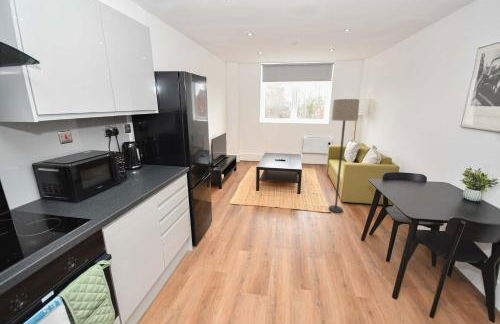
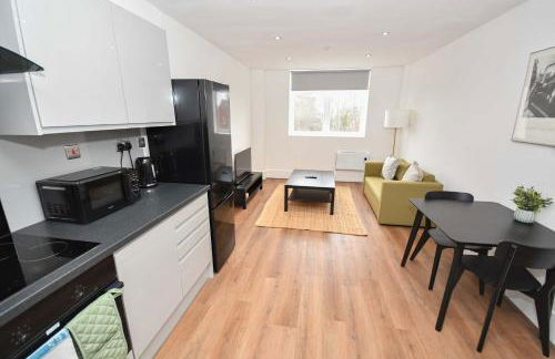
- lamp [328,98,360,214]
